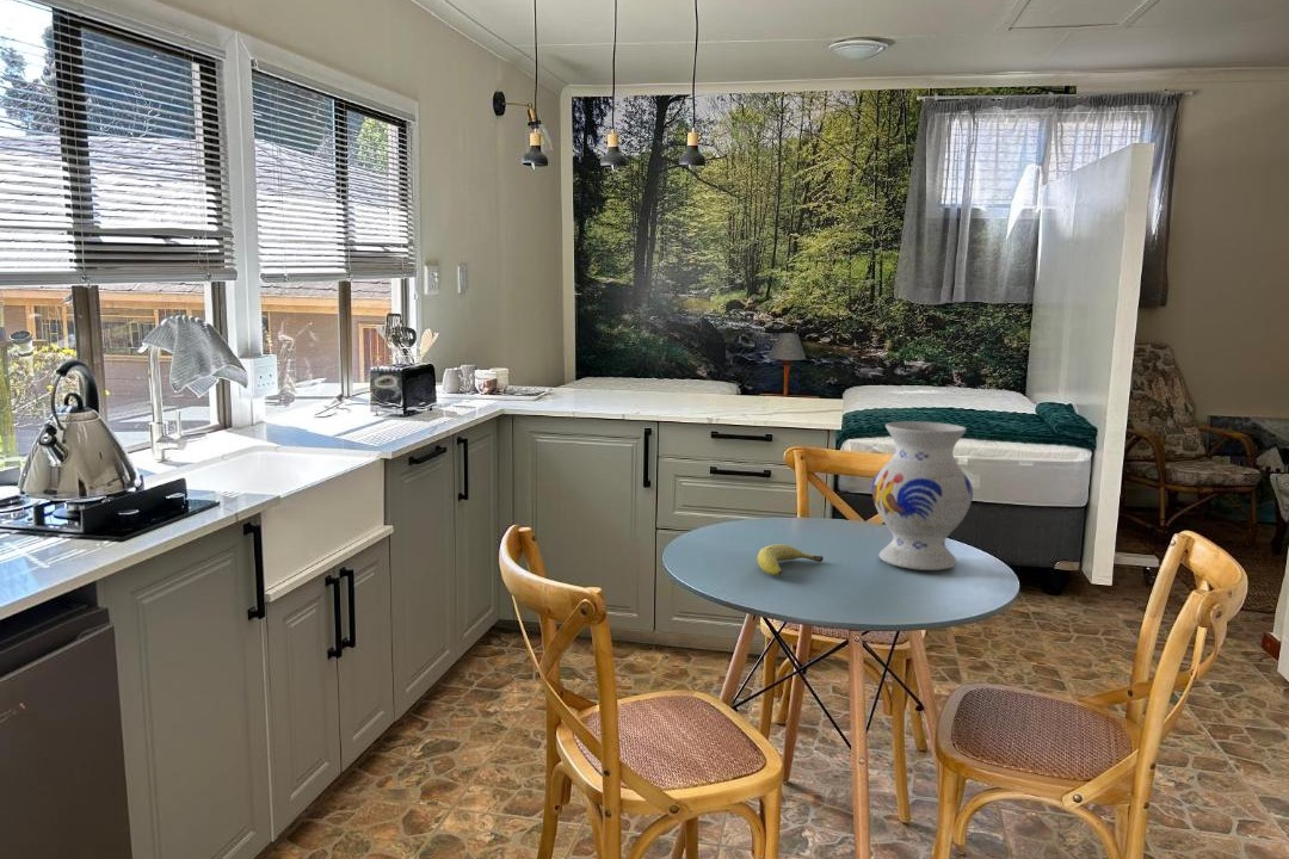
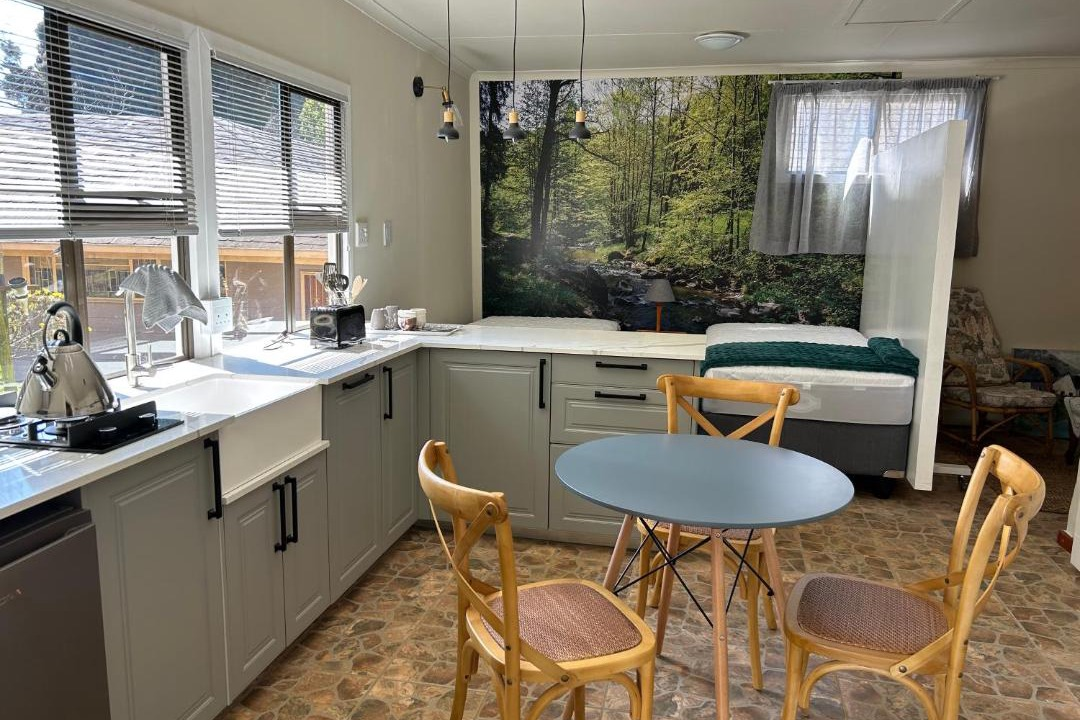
- fruit [757,543,825,576]
- vase [871,420,974,571]
